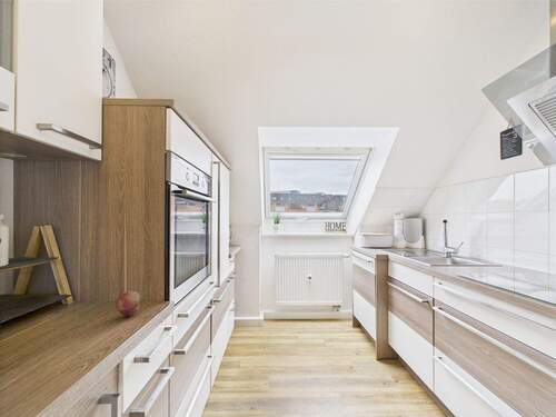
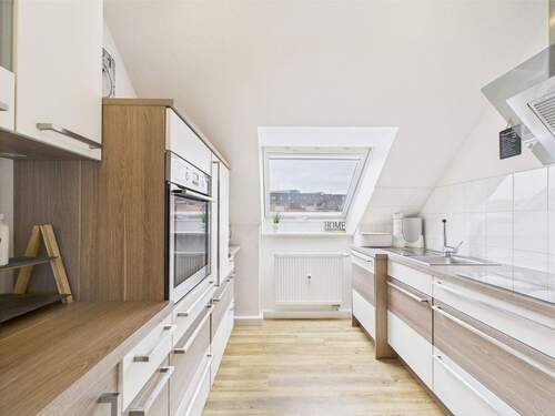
- fruit [115,290,141,317]
